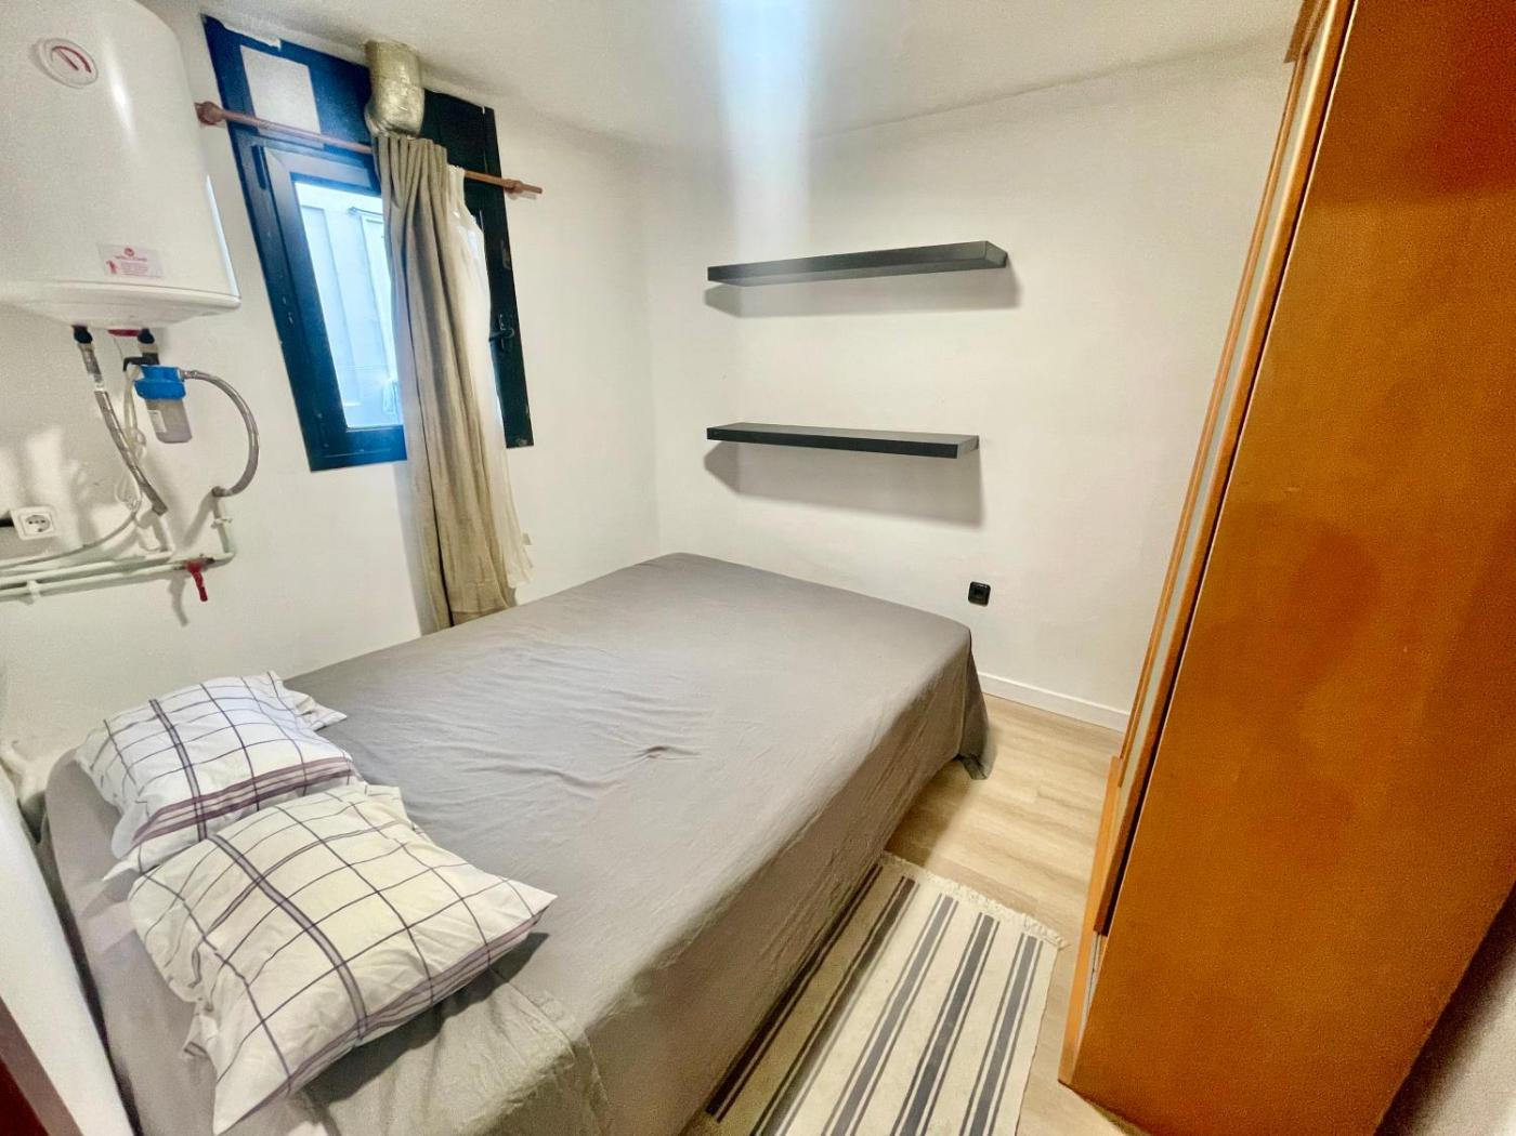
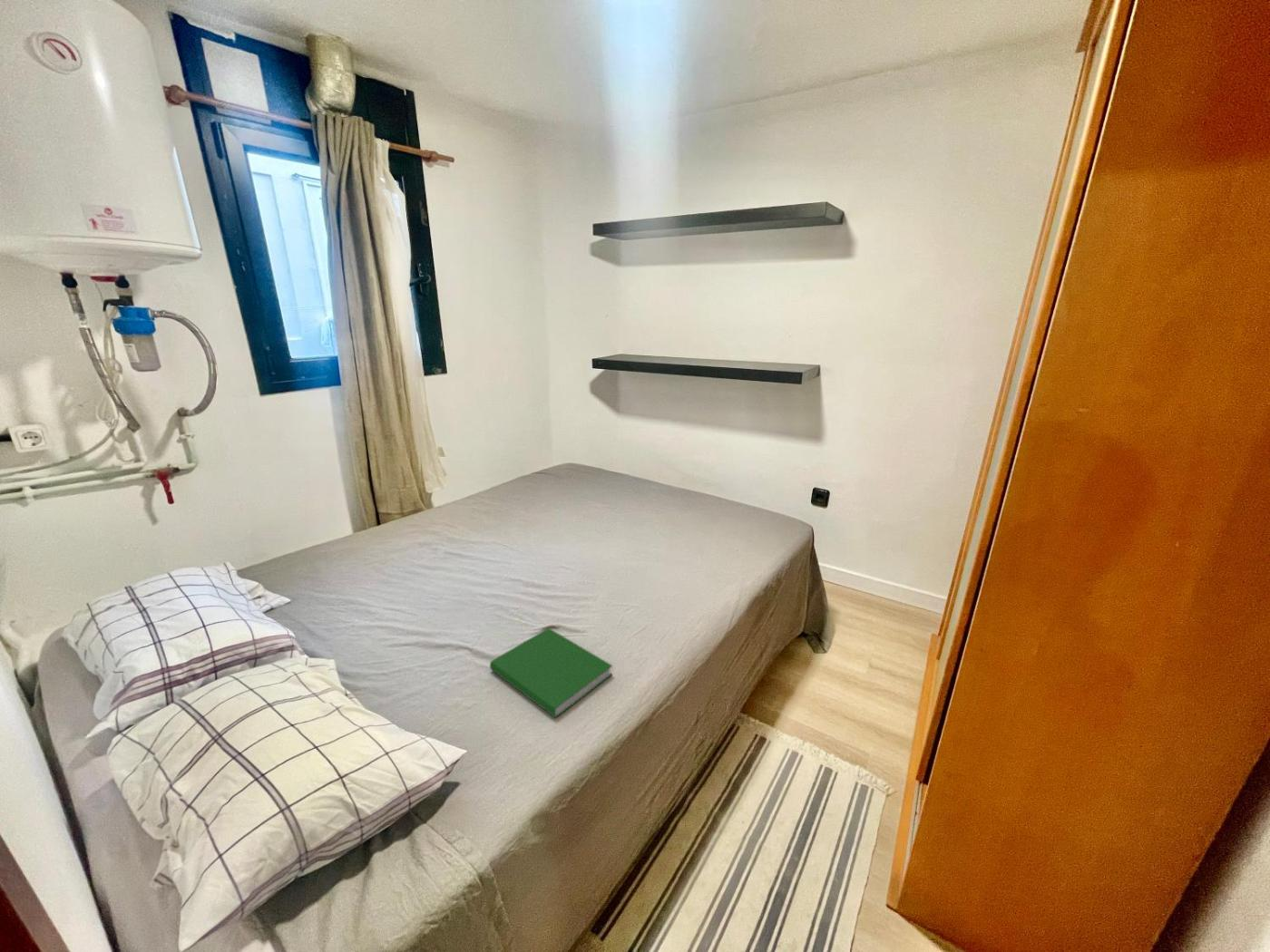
+ hardcover book [489,627,613,719]
